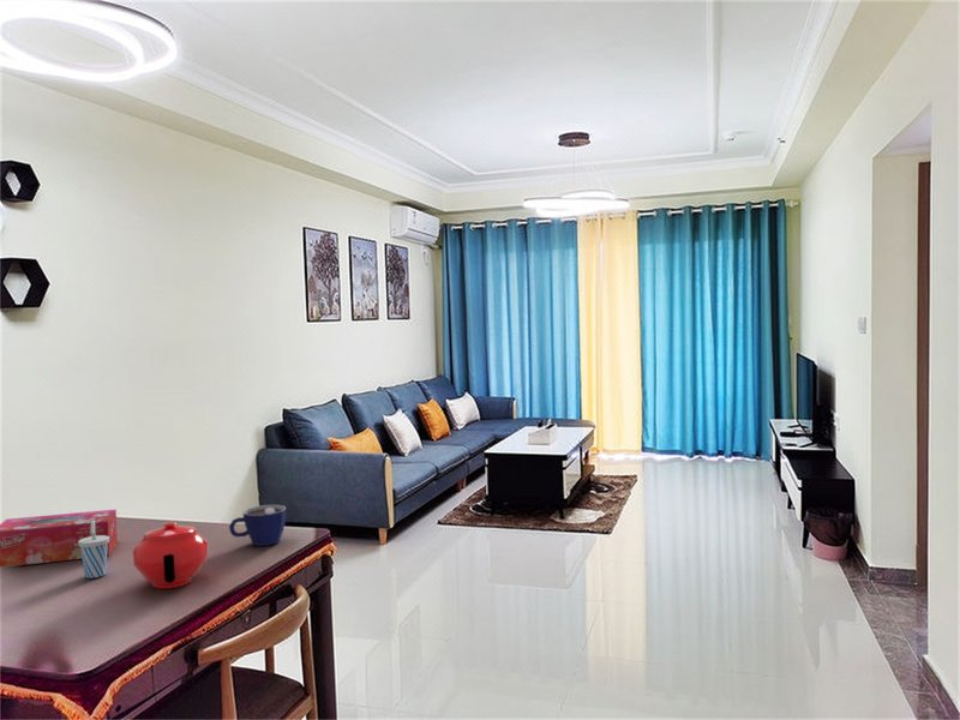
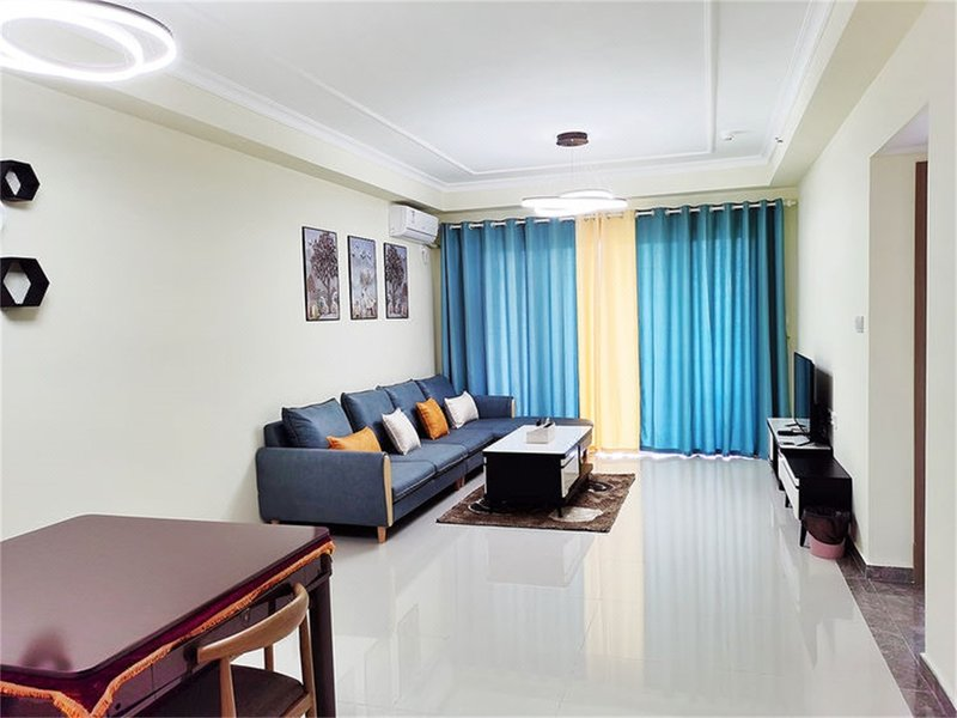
- cup [228,504,287,547]
- tissue box [0,508,119,569]
- cup [78,520,109,580]
- teapot [132,521,209,589]
